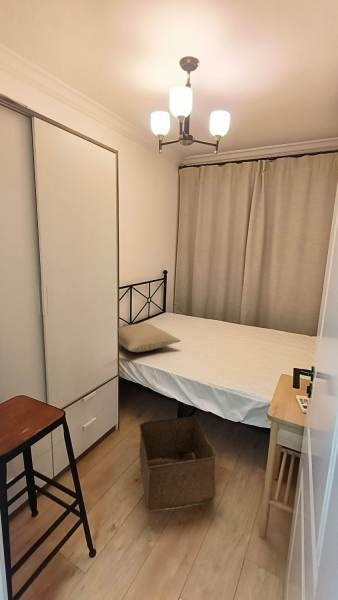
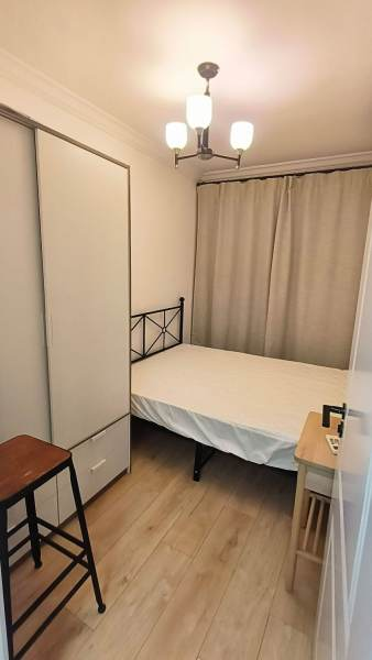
- pillow [118,322,182,353]
- storage bin [138,415,216,512]
